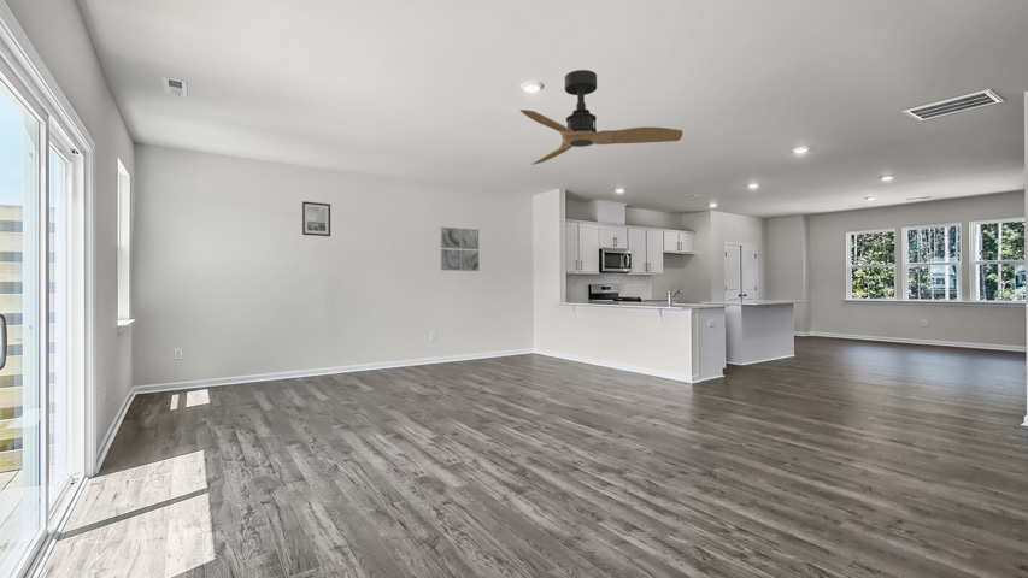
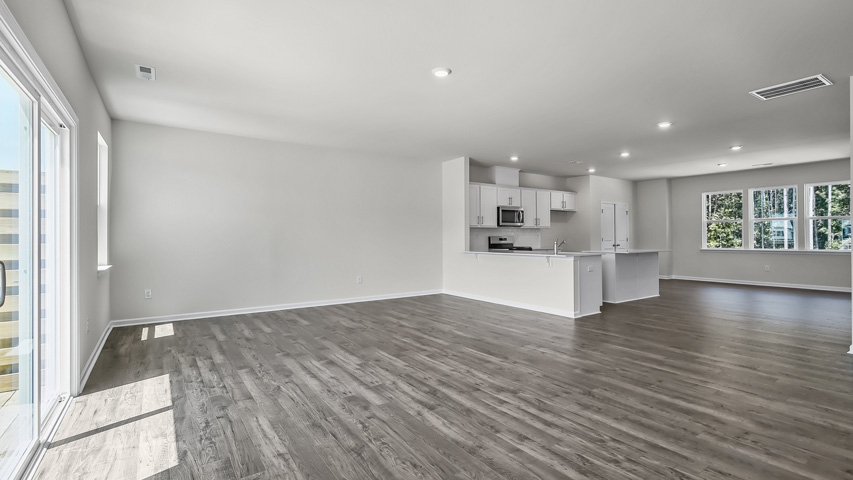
- wall art [301,200,331,237]
- ceiling fan [519,69,683,166]
- wall art [440,226,480,272]
